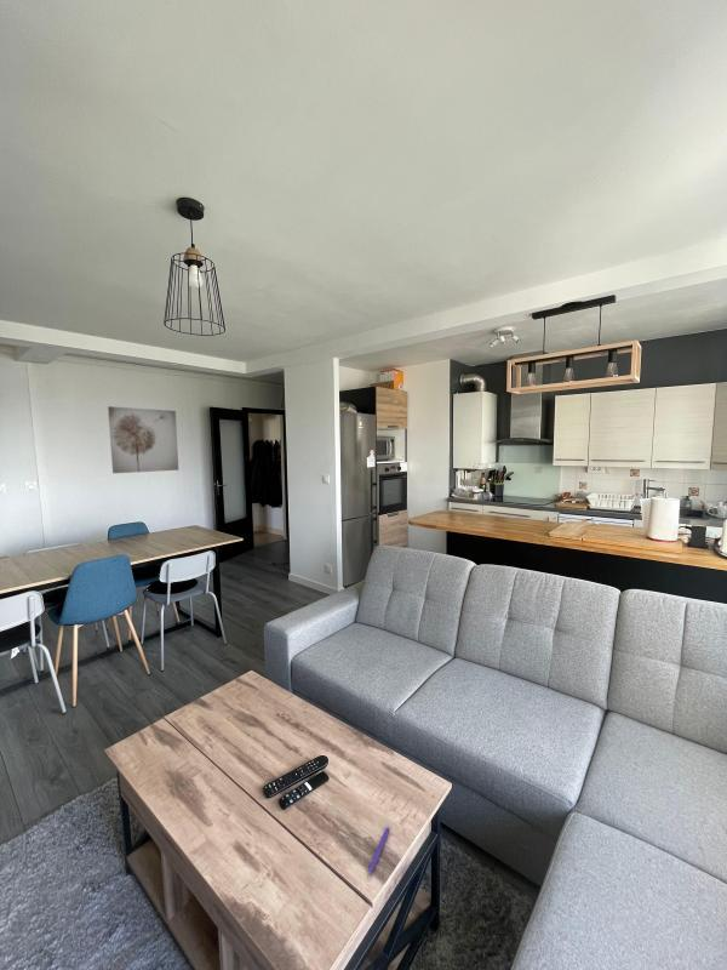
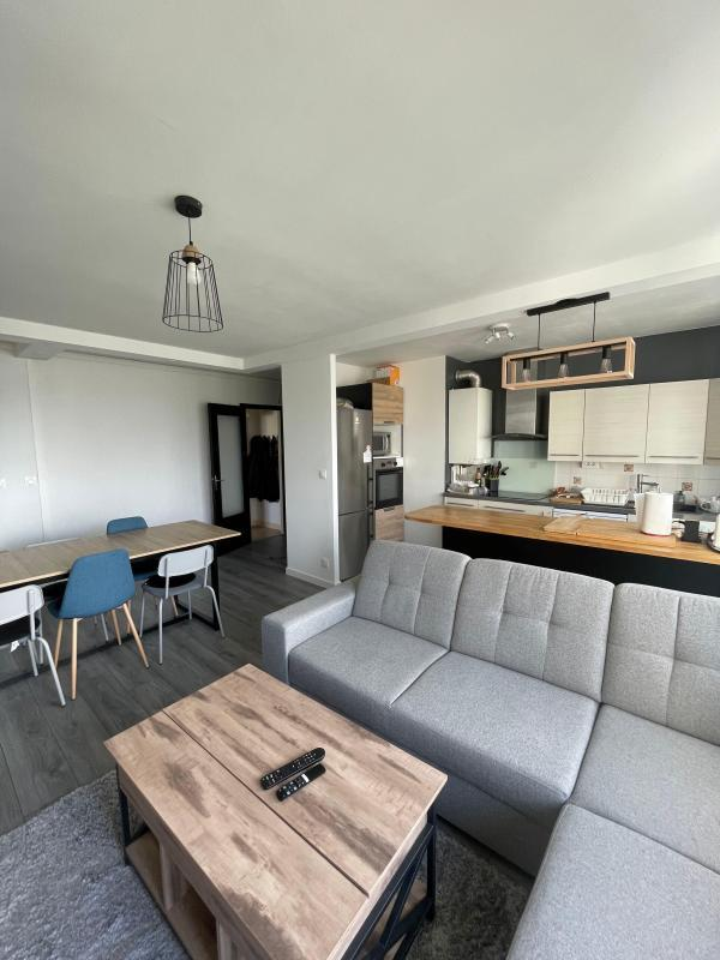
- wall art [107,405,179,474]
- pen [366,826,390,879]
